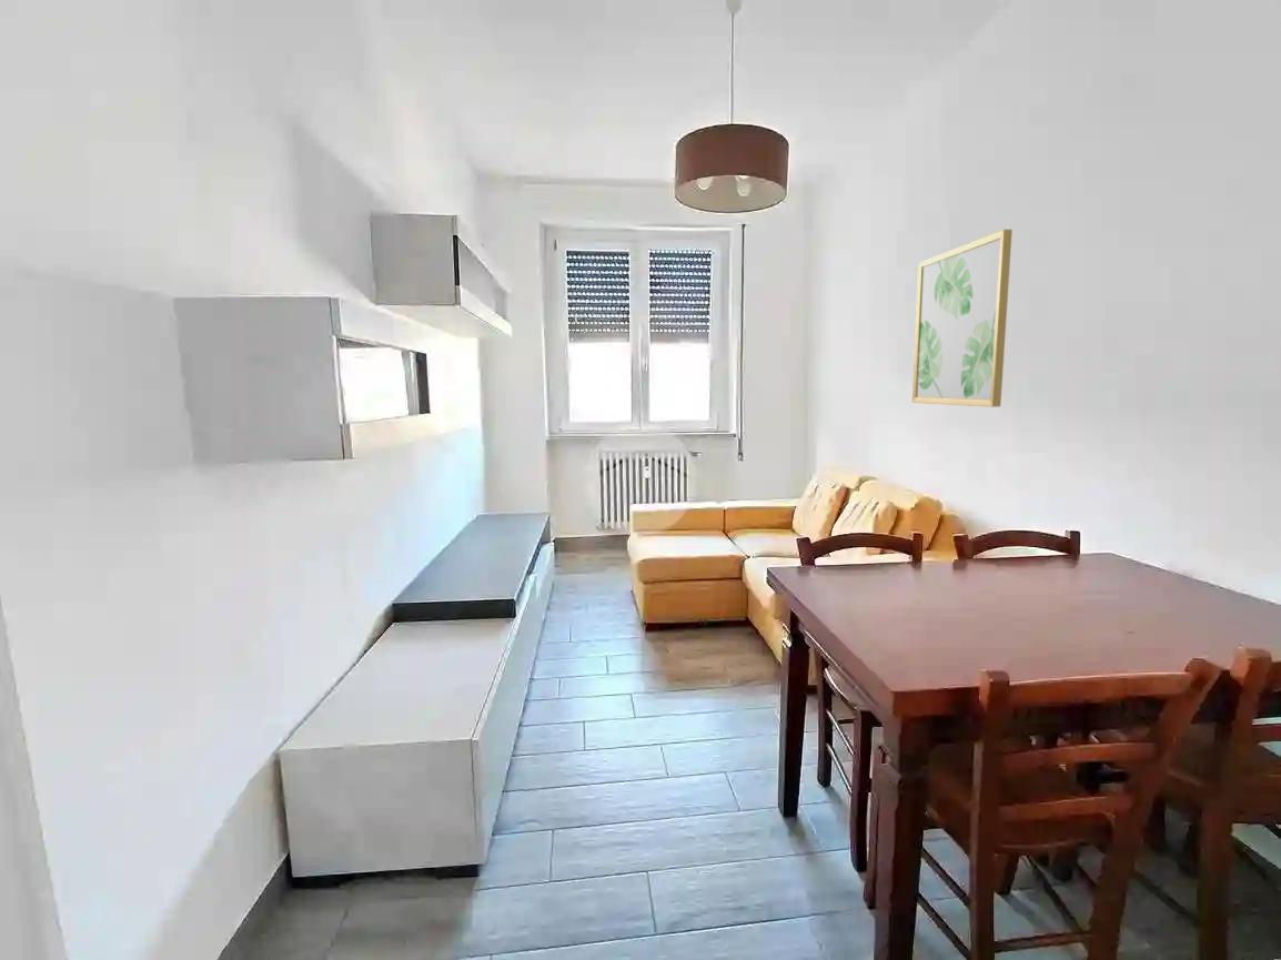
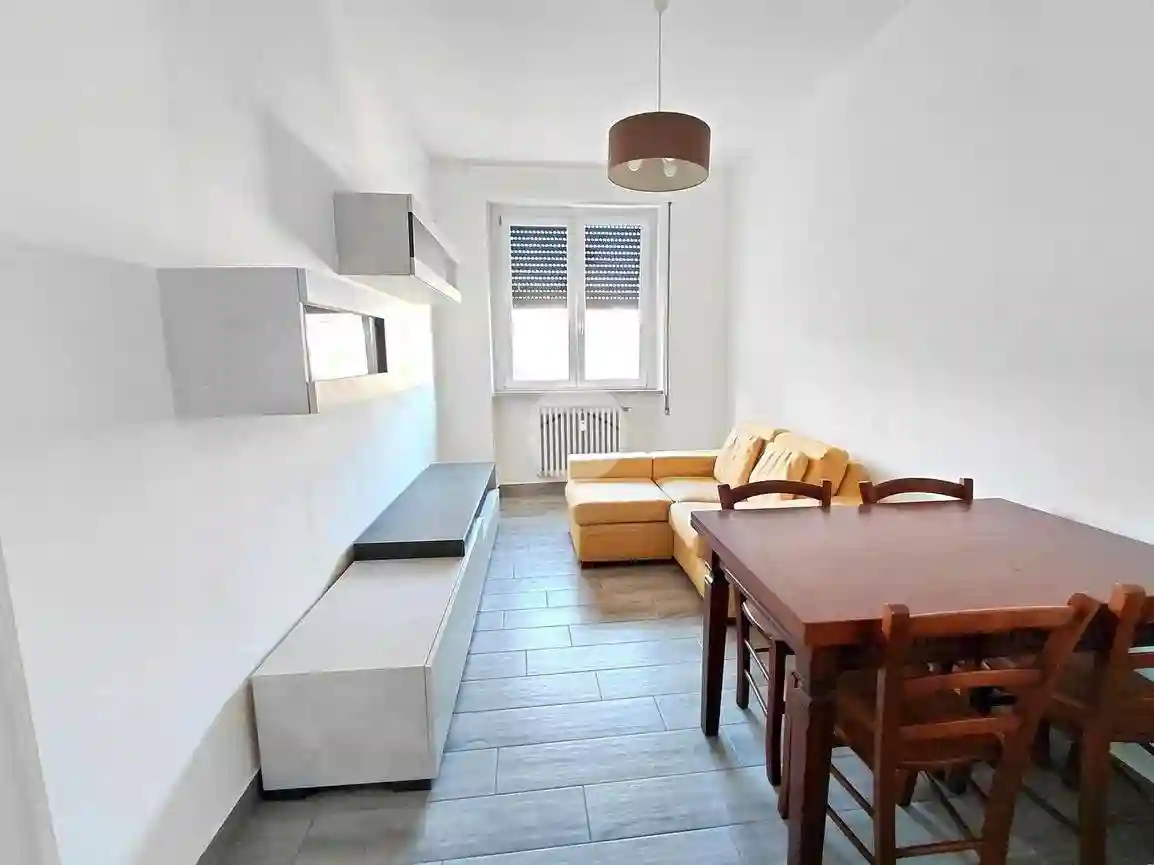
- wall art [911,229,1013,408]
